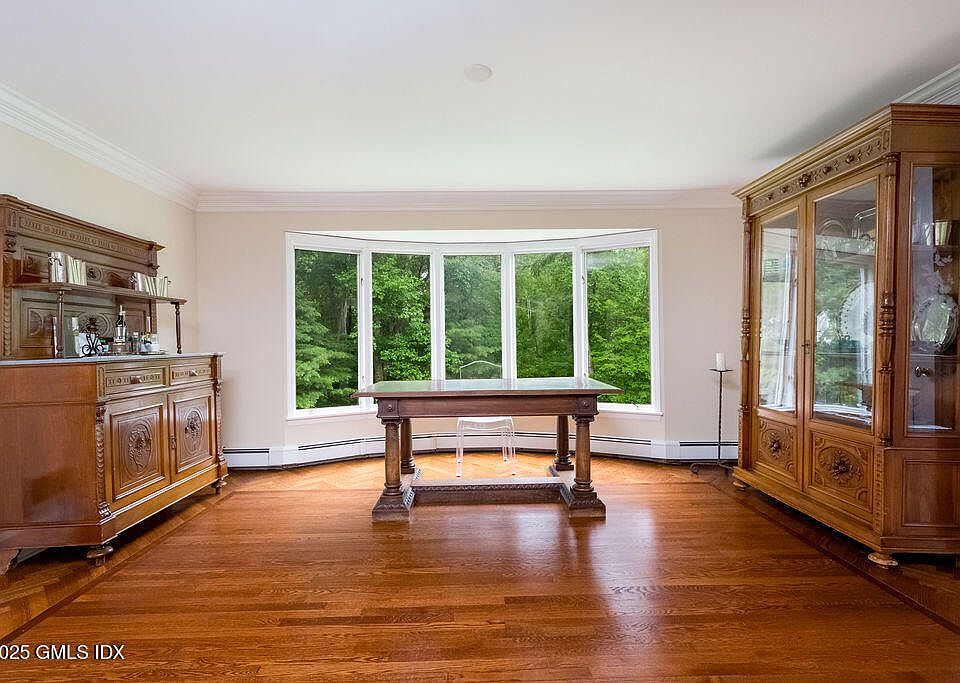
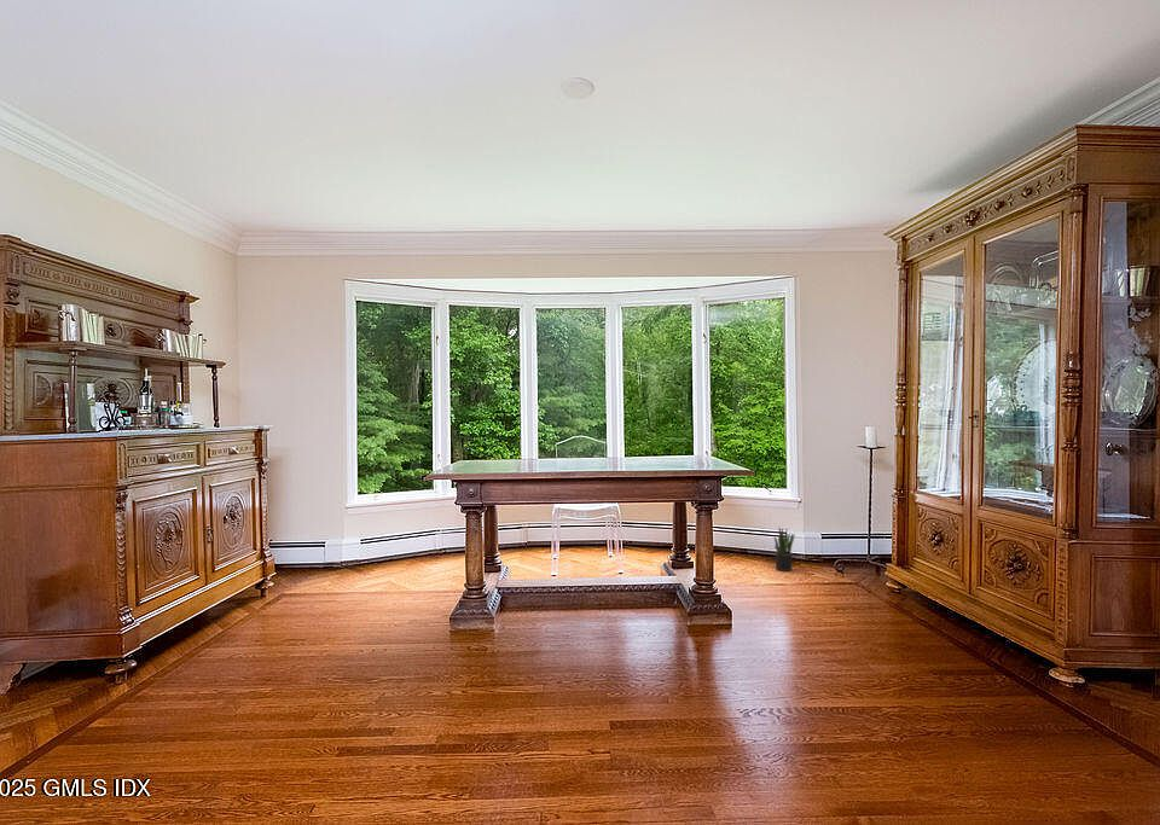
+ potted plant [772,527,796,573]
